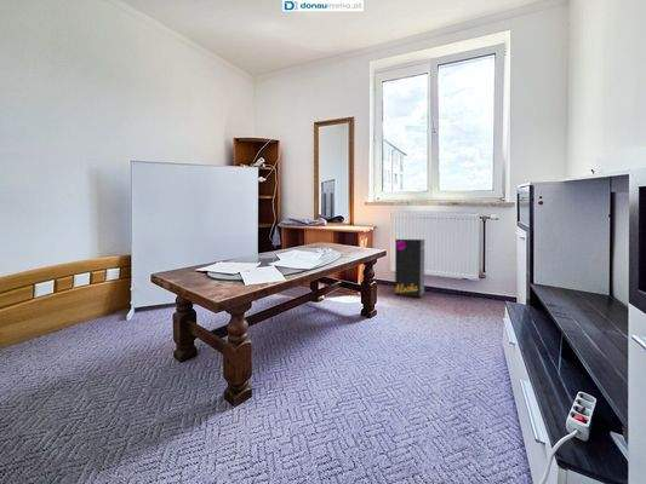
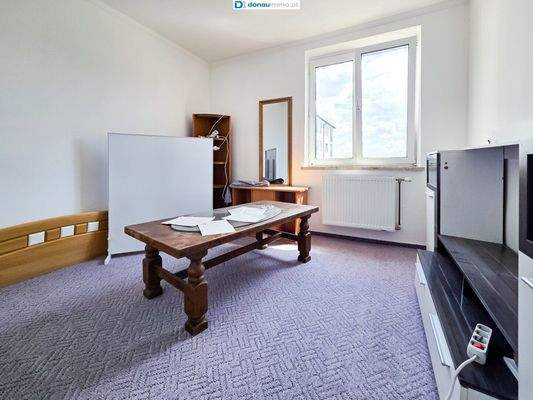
- speaker [394,238,425,298]
